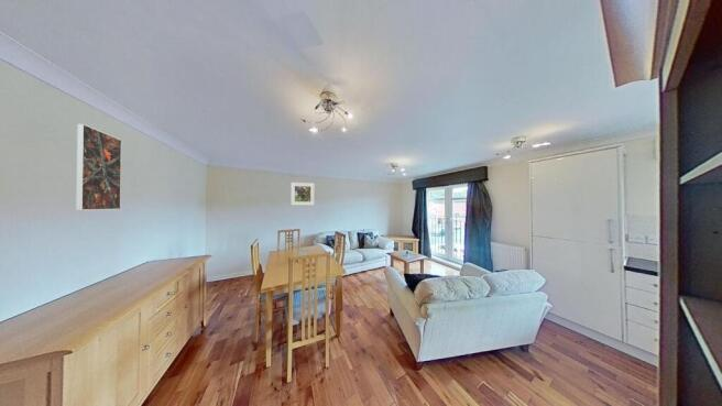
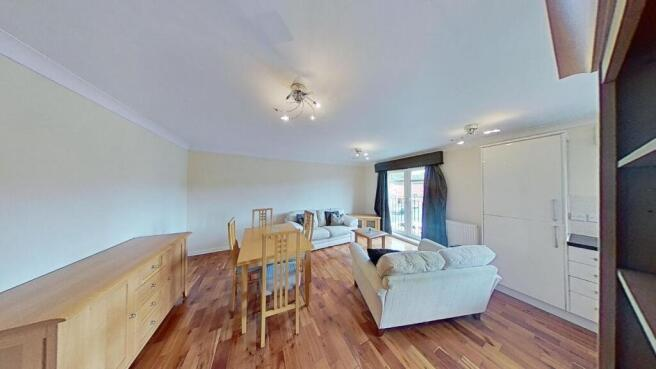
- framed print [289,182,316,207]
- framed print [75,122,122,211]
